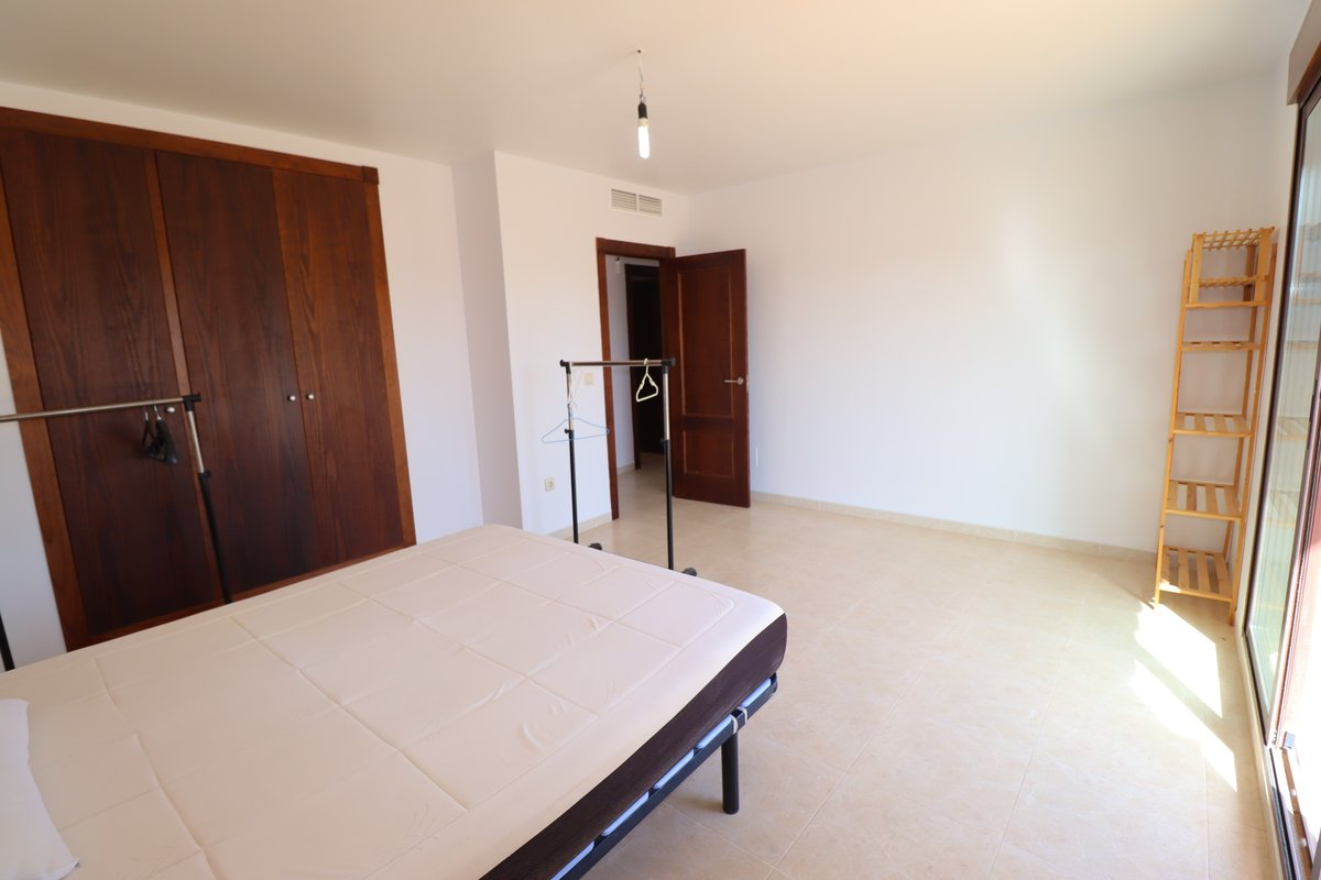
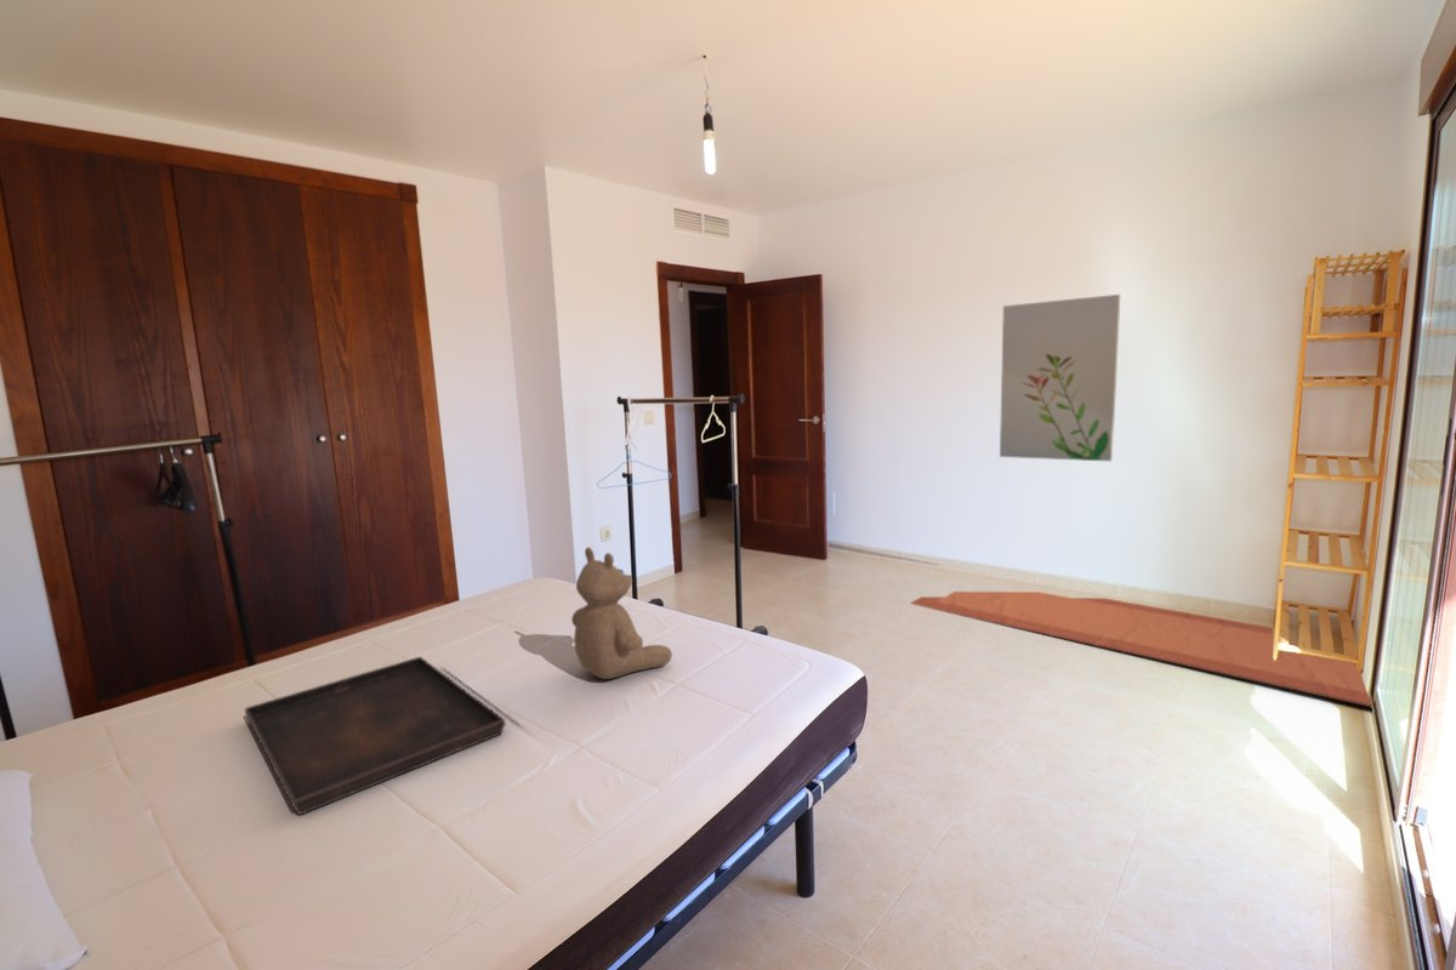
+ teddy bear [570,546,673,680]
+ wall art [999,293,1121,462]
+ rug [909,590,1373,708]
+ serving tray [244,656,507,816]
